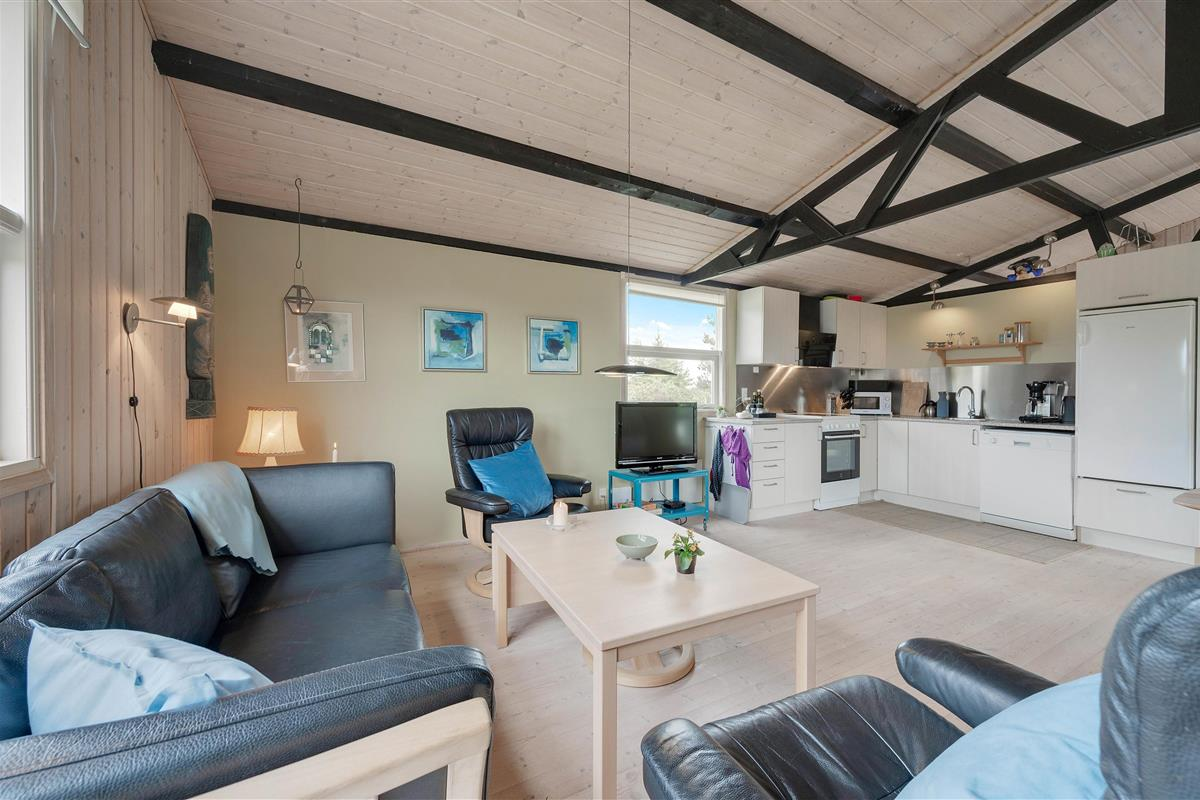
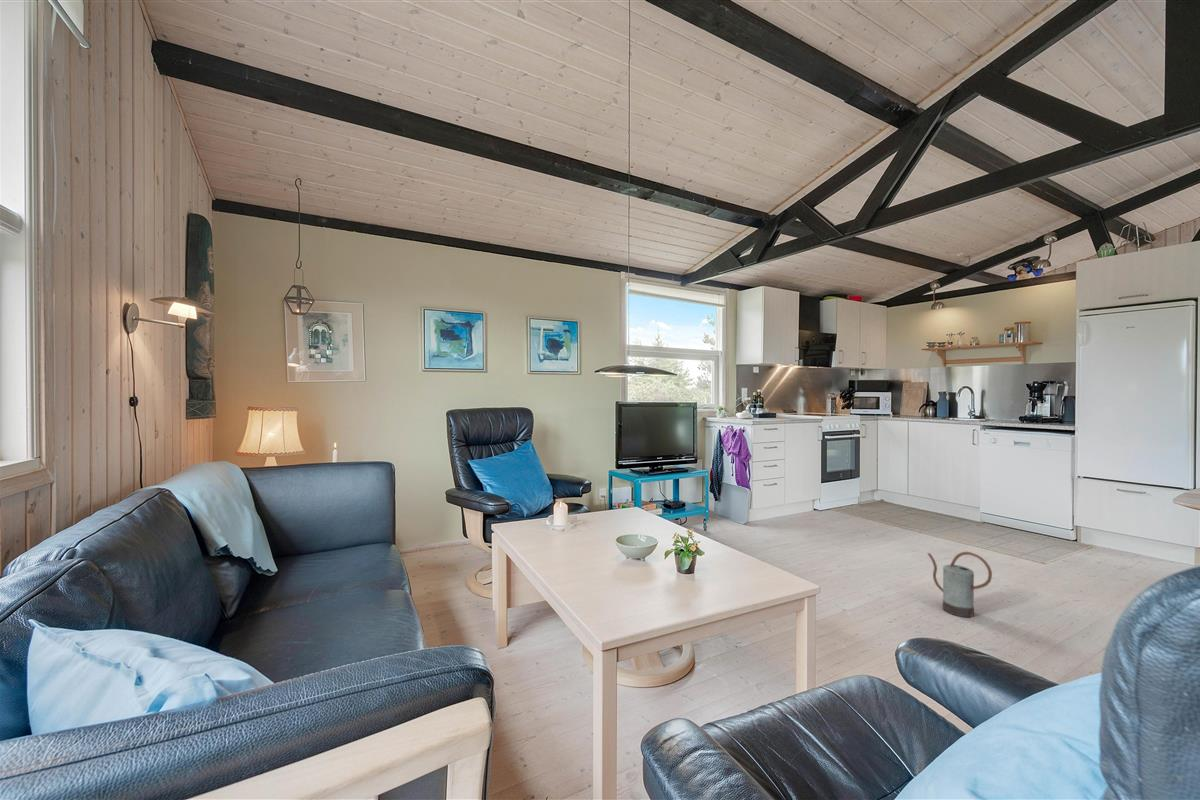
+ watering can [926,551,993,619]
